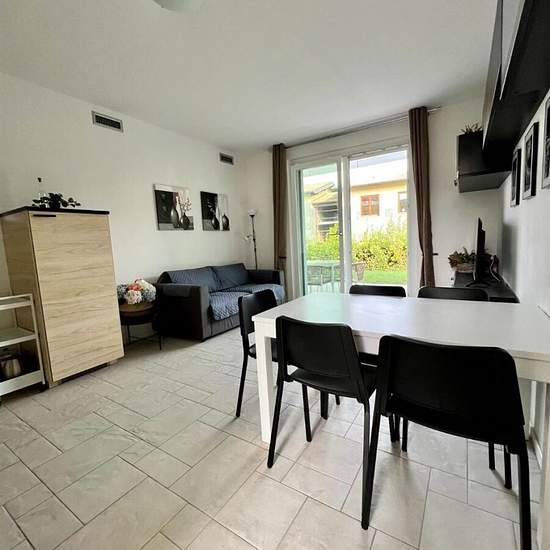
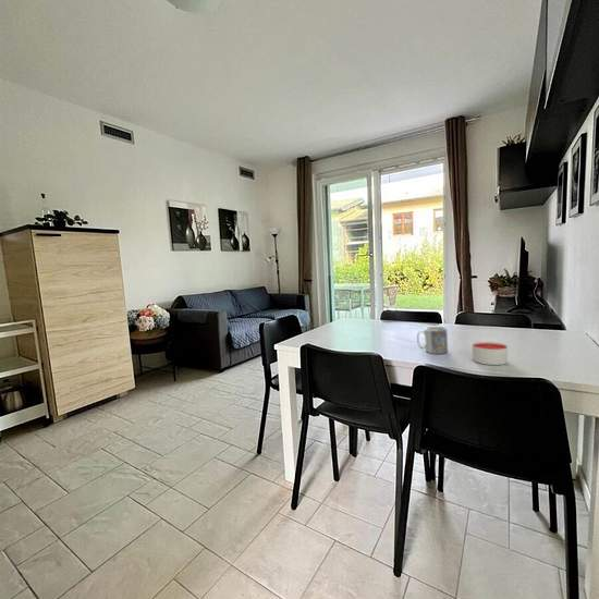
+ mug [416,326,449,355]
+ candle [472,341,509,366]
